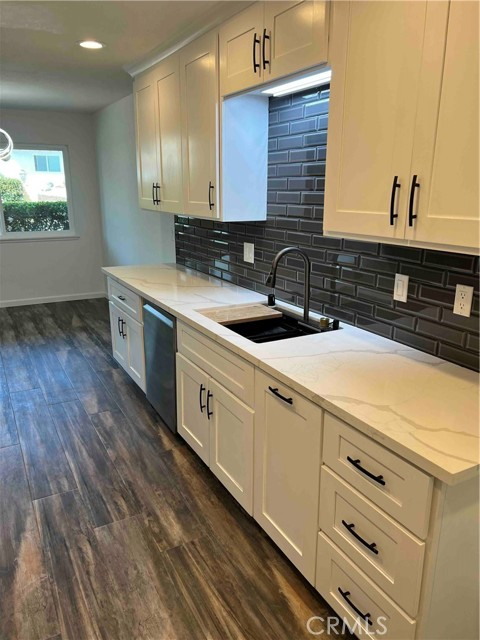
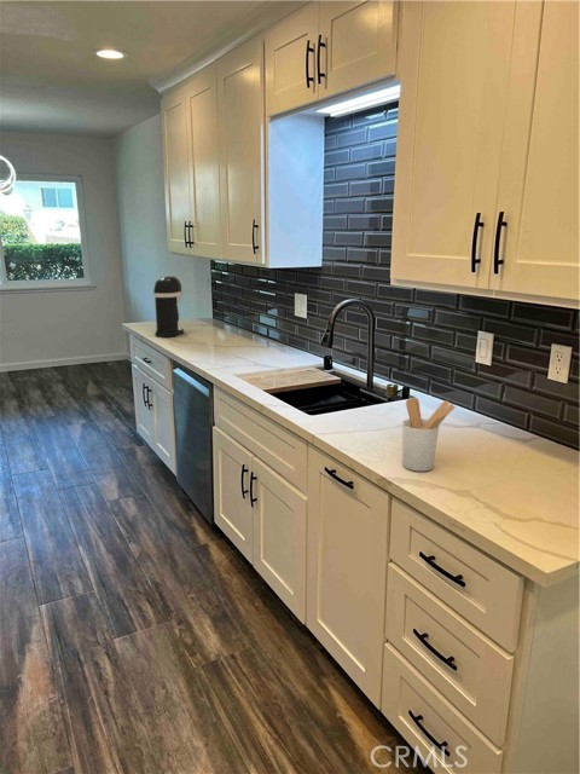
+ utensil holder [401,397,457,473]
+ coffee maker [152,275,185,339]
